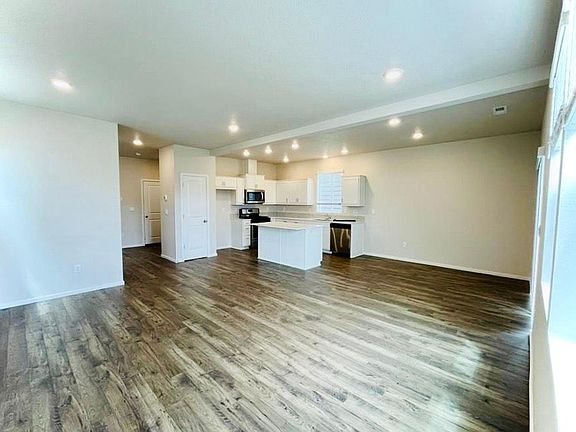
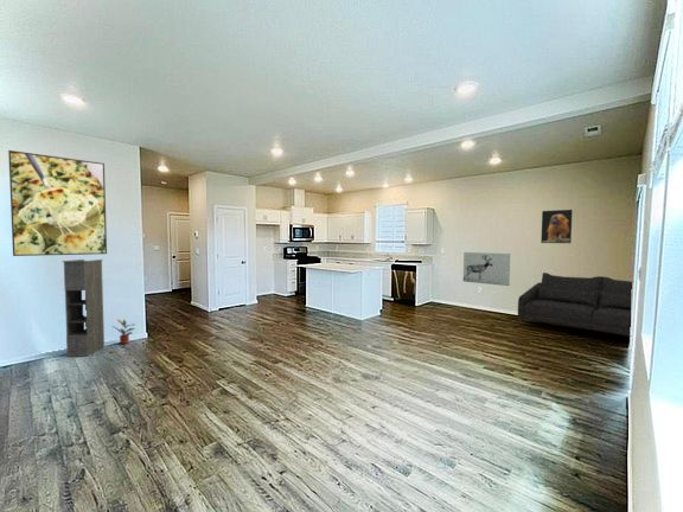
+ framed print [540,209,574,244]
+ potted plant [111,318,136,345]
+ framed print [7,149,108,257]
+ storage cabinet [60,258,106,358]
+ wall art [462,251,511,287]
+ sofa [517,271,633,337]
